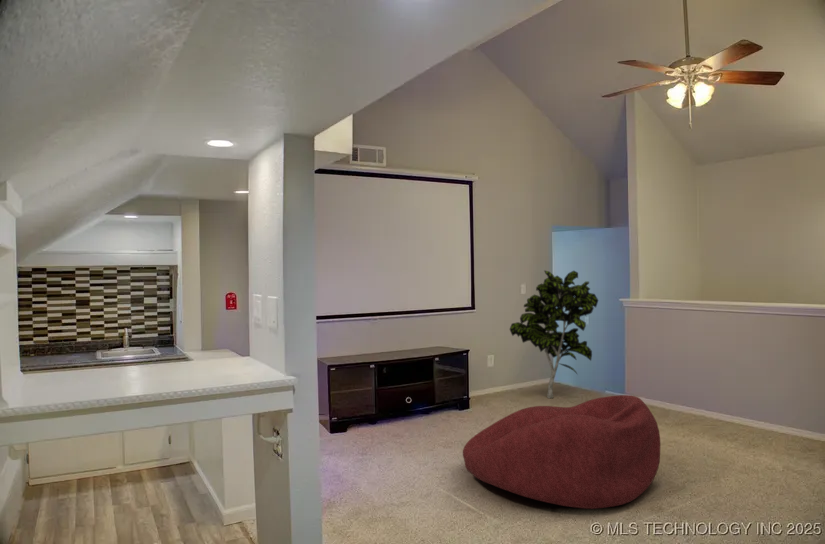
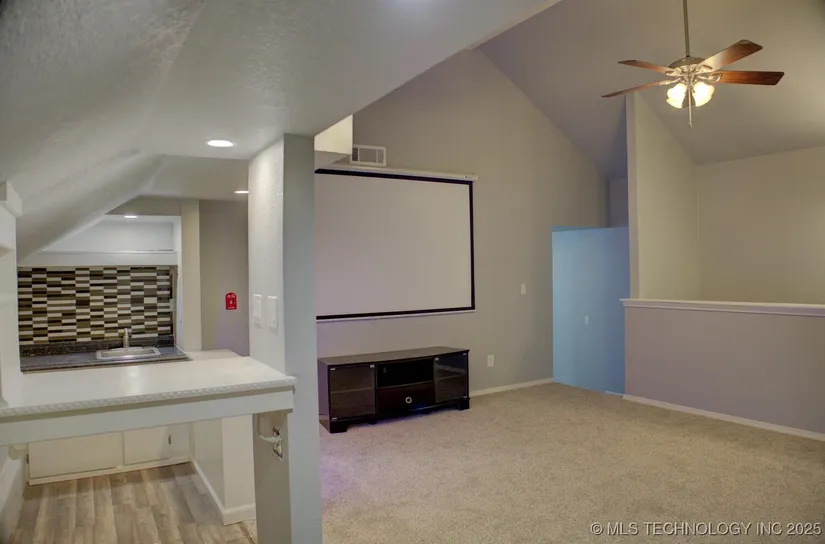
- bean bag chair [462,394,661,510]
- indoor plant [509,269,599,399]
